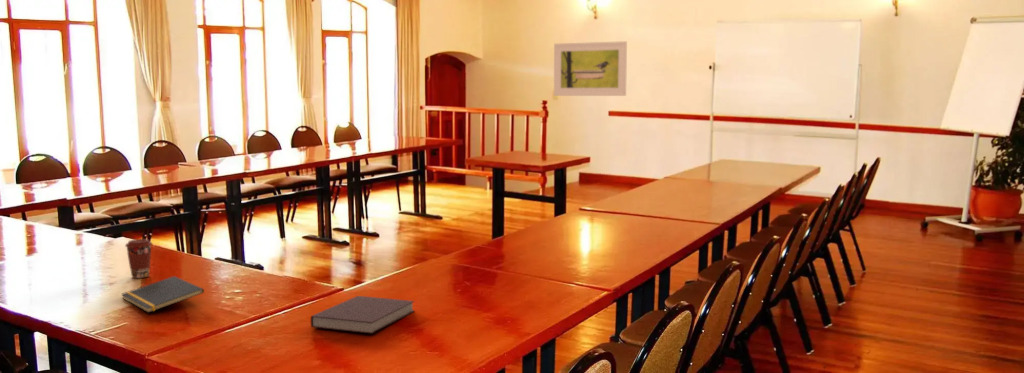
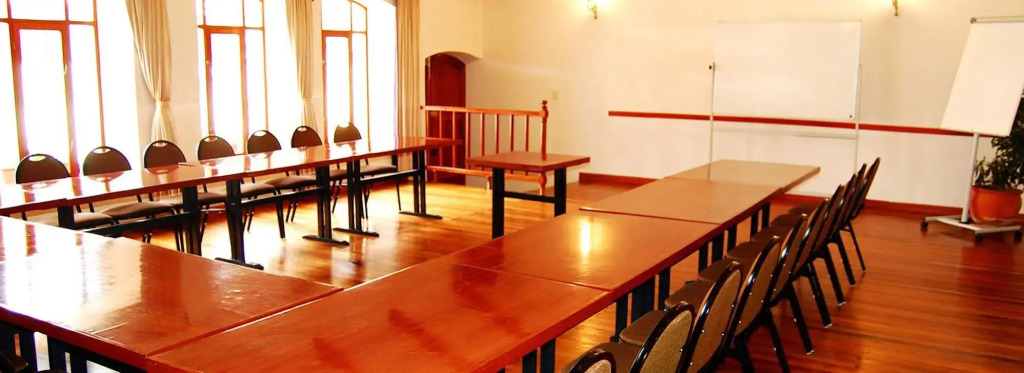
- notebook [310,295,416,335]
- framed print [553,40,628,97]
- coffee cup [124,238,154,279]
- notepad [120,275,205,314]
